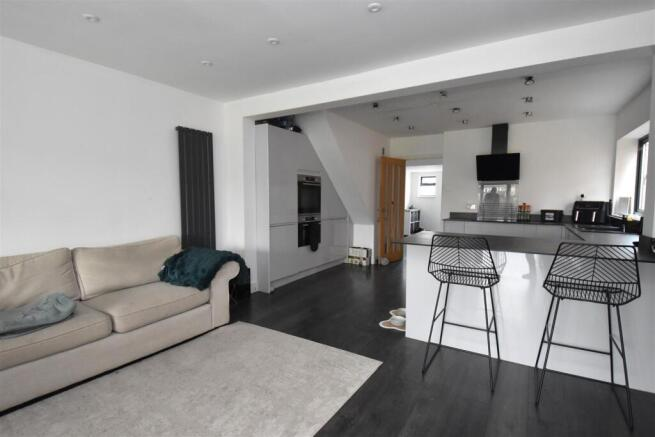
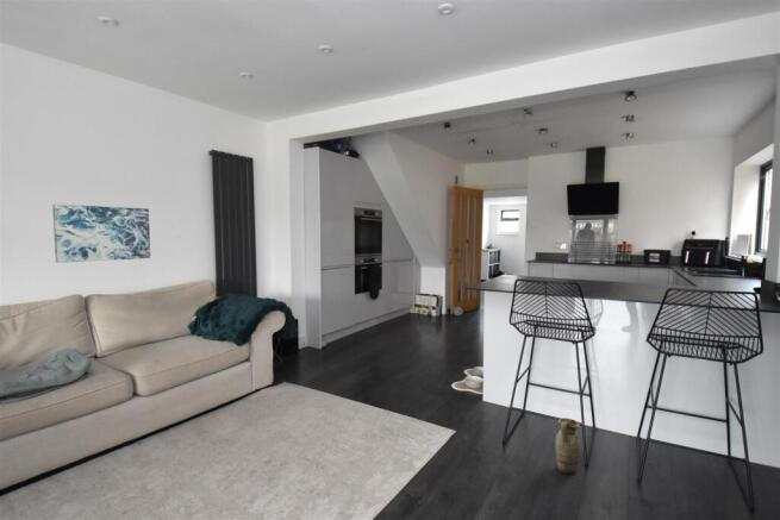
+ wall art [51,203,151,264]
+ ceramic jug [554,416,581,476]
